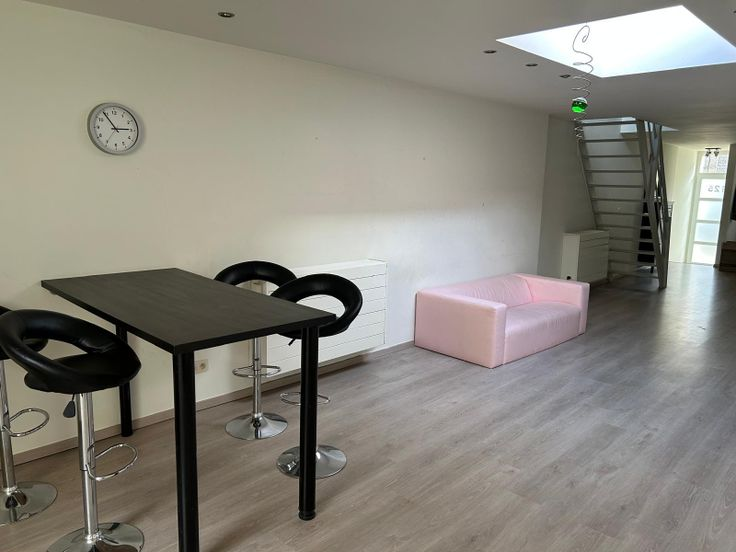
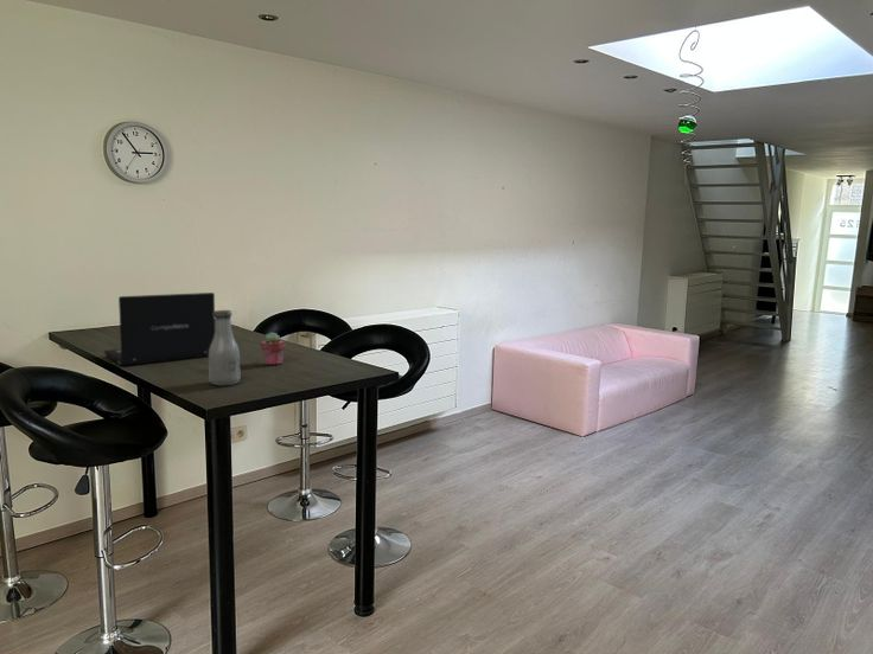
+ laptop [103,291,216,366]
+ potted succulent [260,332,287,366]
+ bottle [208,309,242,387]
